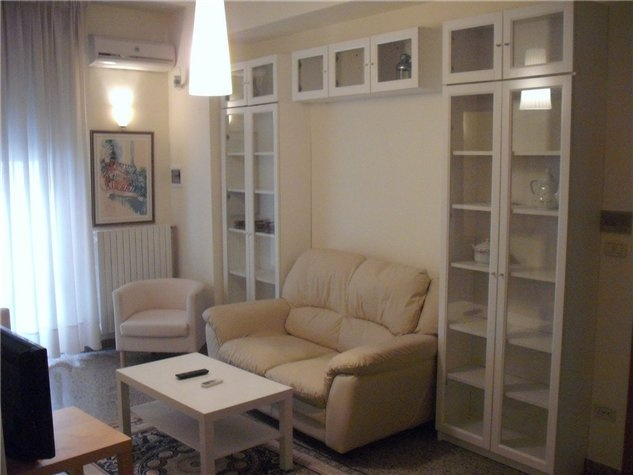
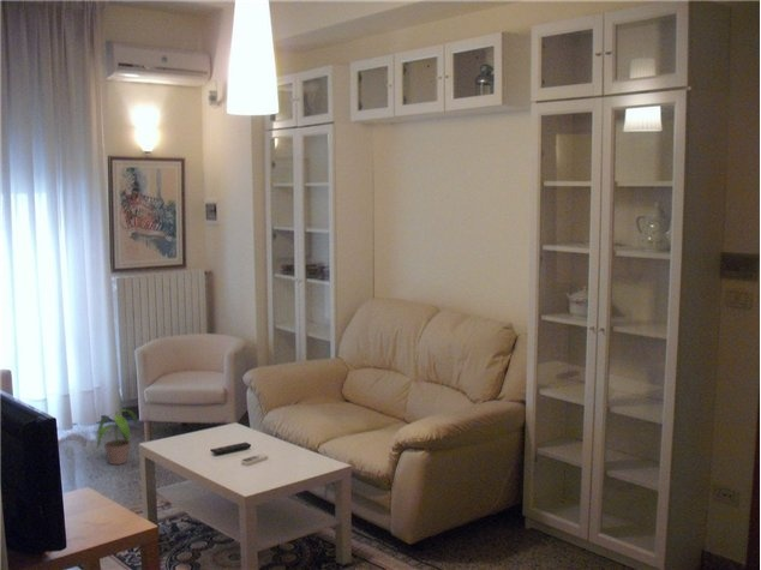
+ potted plant [95,408,138,466]
